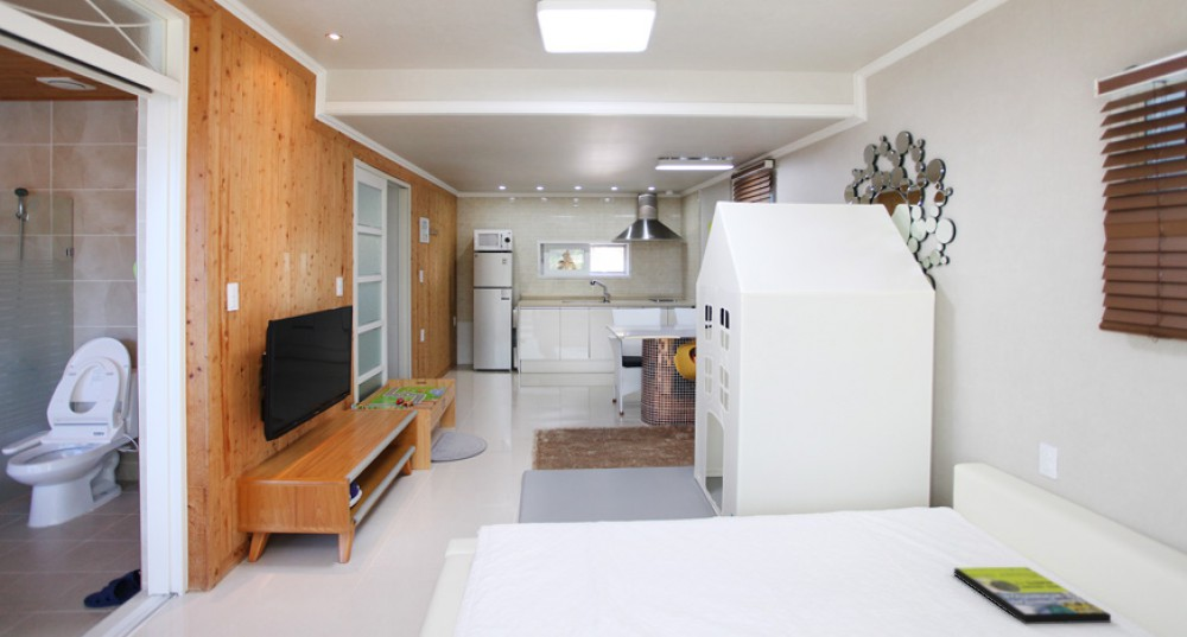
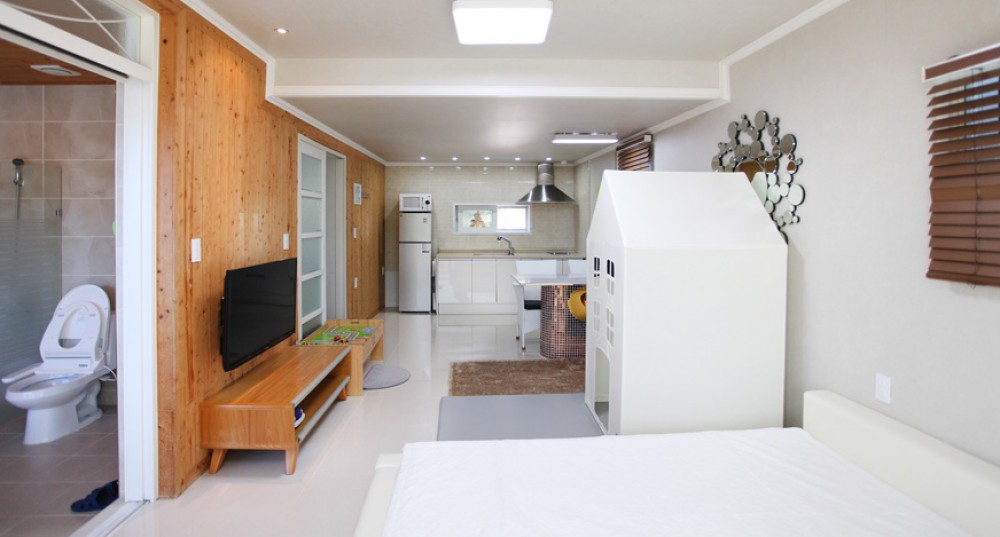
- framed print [953,566,1112,625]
